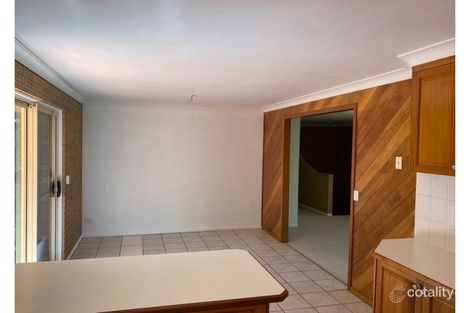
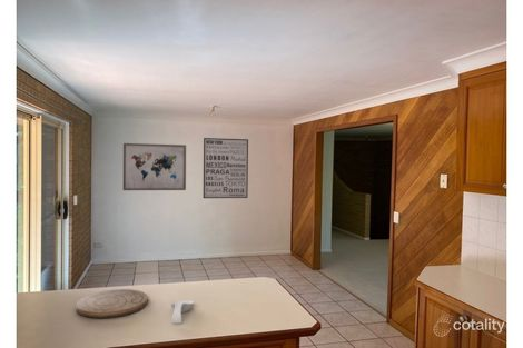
+ wall art [203,137,249,199]
+ spoon rest [170,299,195,325]
+ cutting board [75,288,149,319]
+ wall art [122,142,187,191]
